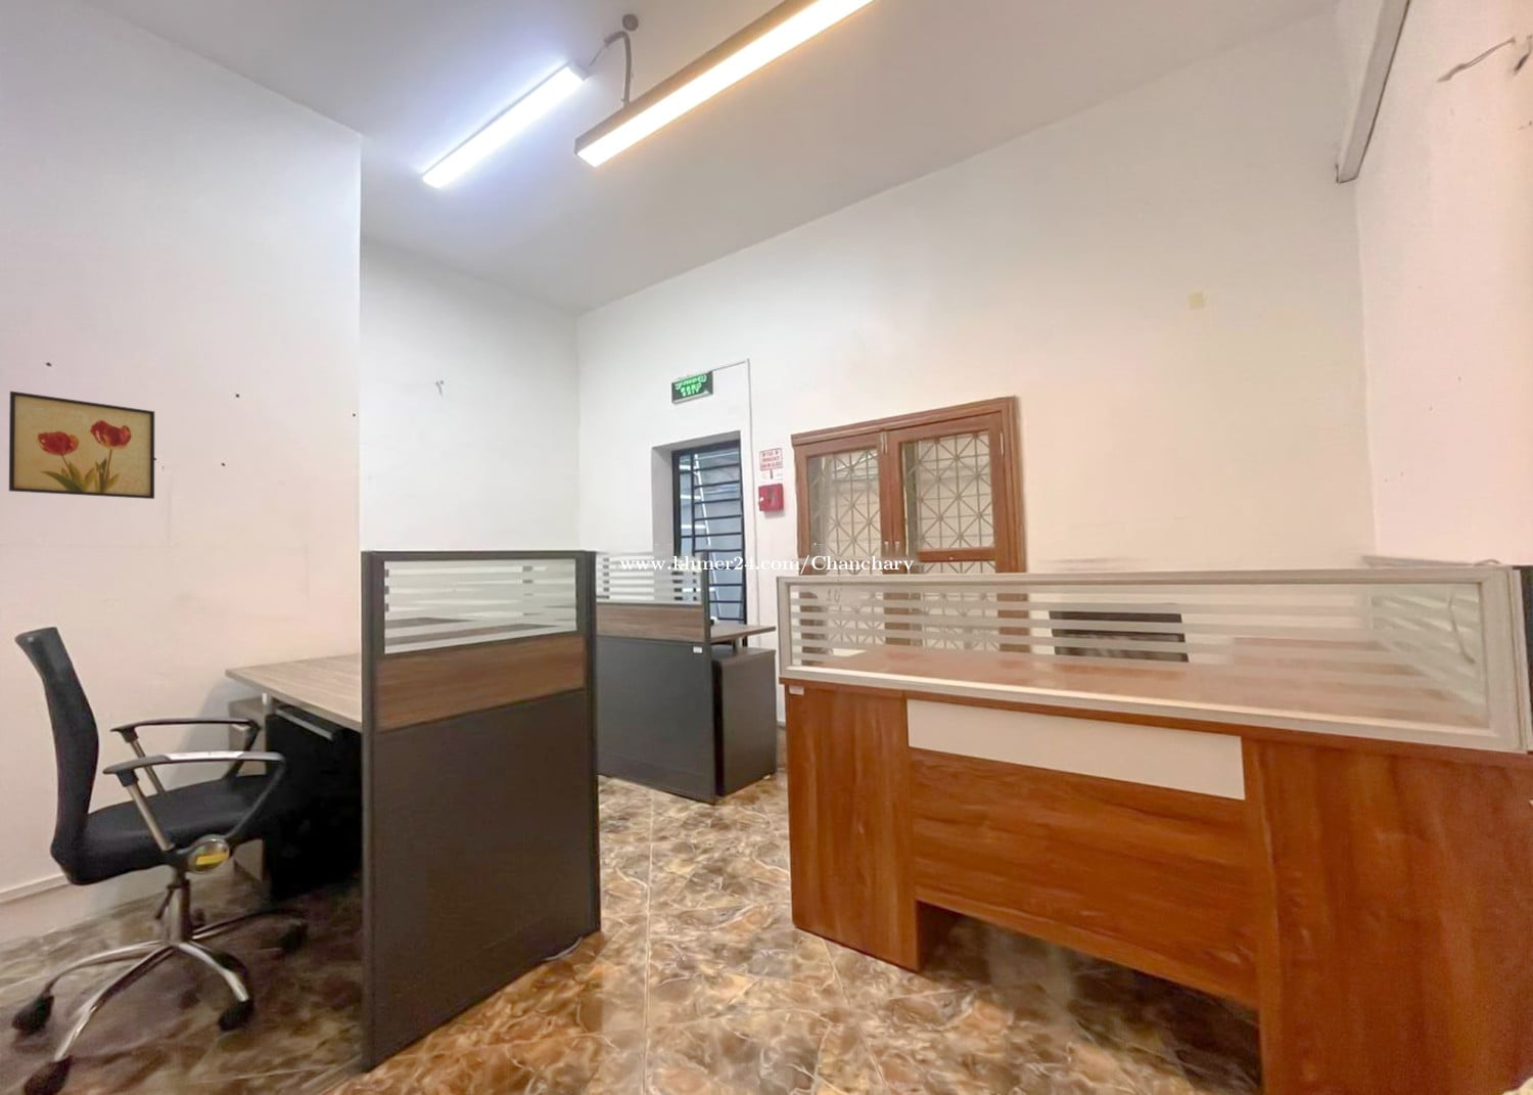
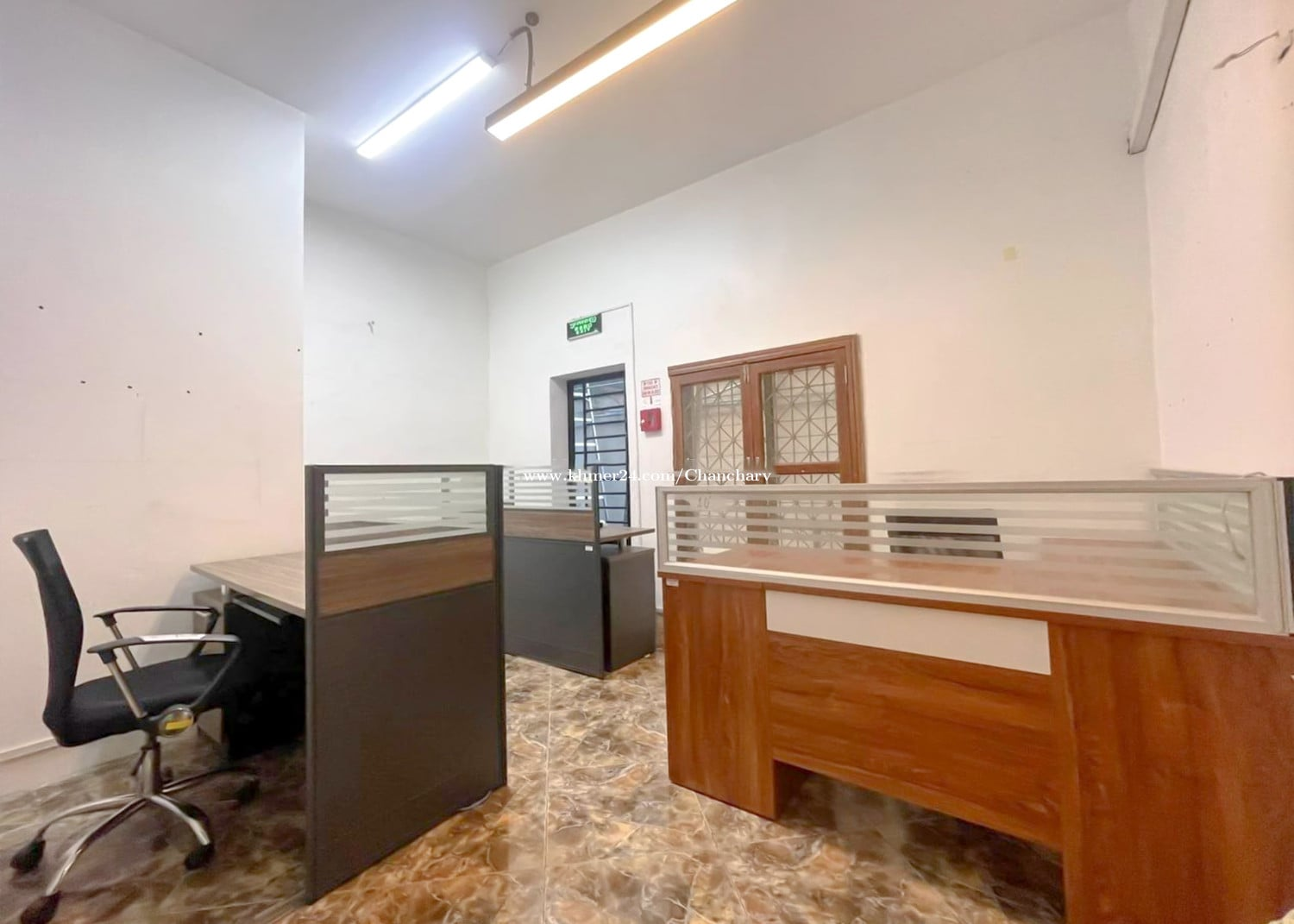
- wall art [8,391,155,500]
